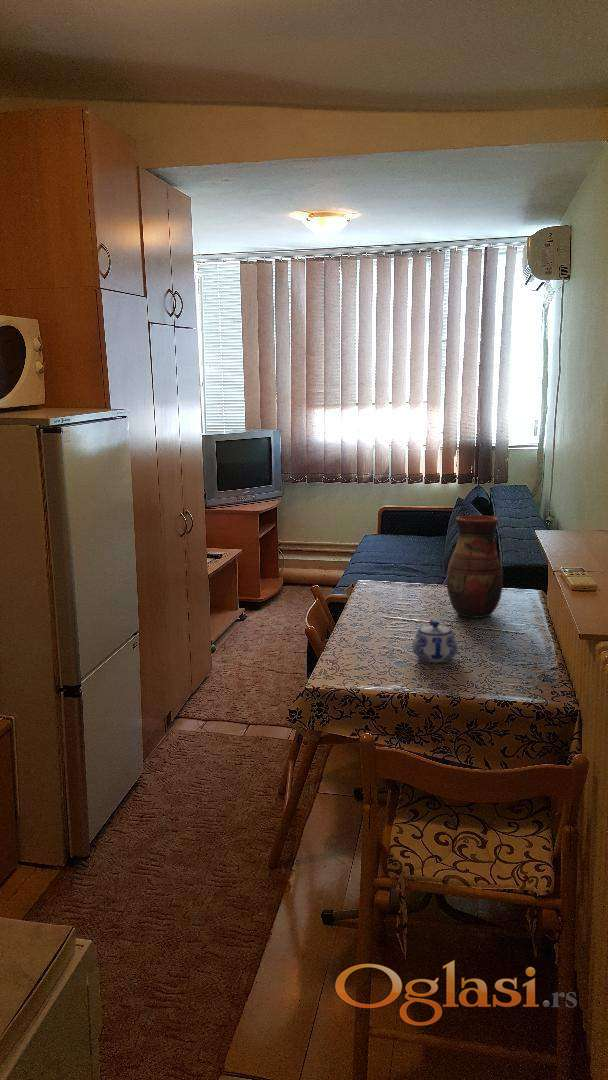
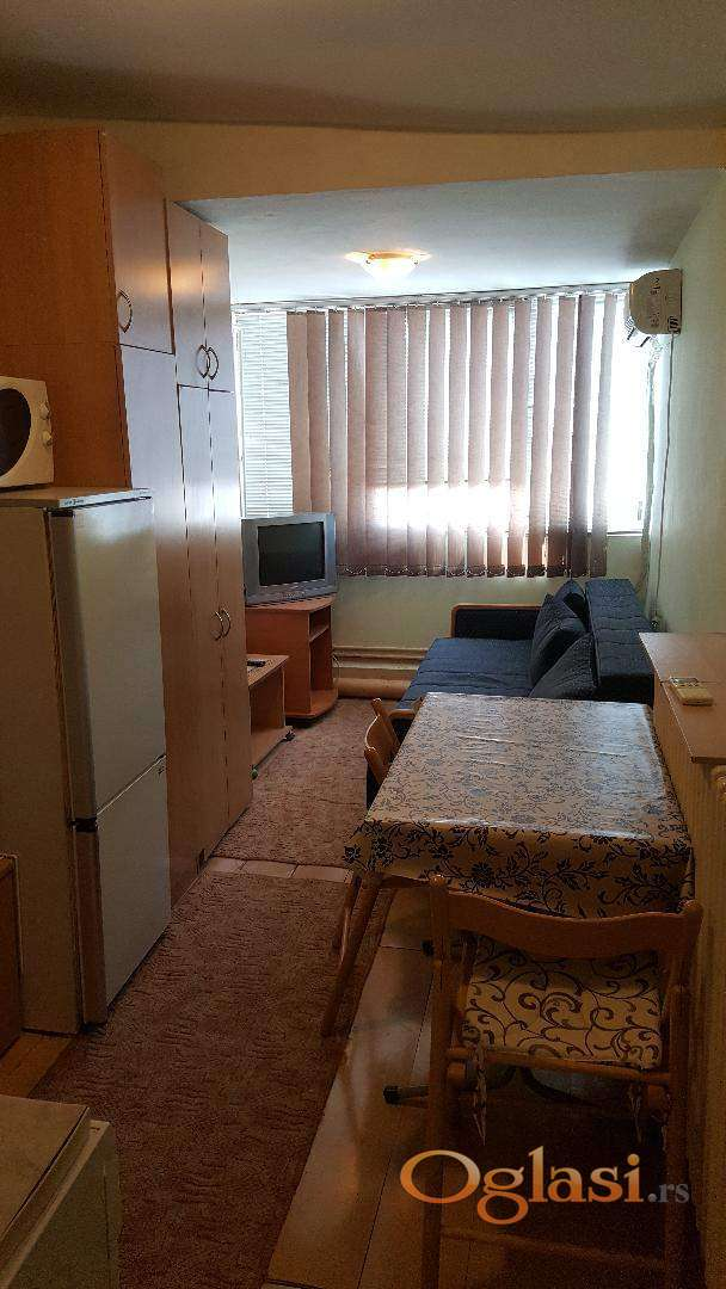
- teapot [411,618,459,663]
- vase [445,515,504,620]
